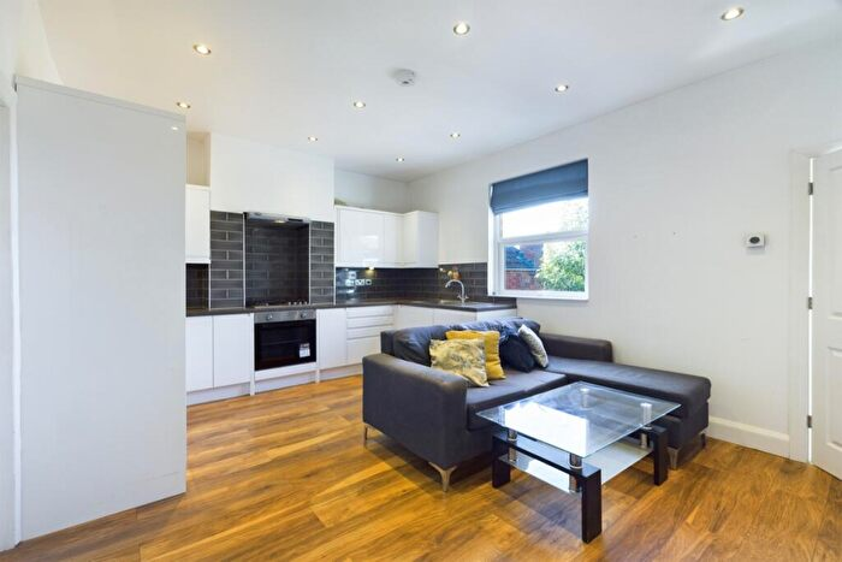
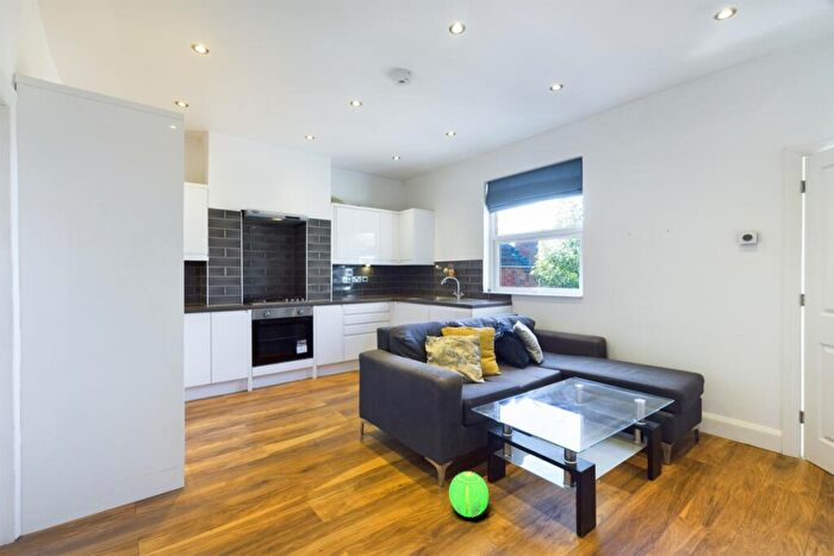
+ ball [448,470,490,518]
